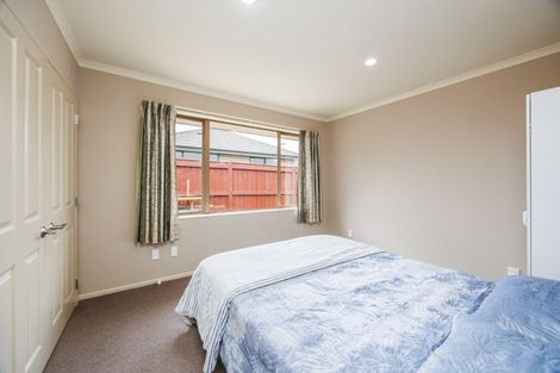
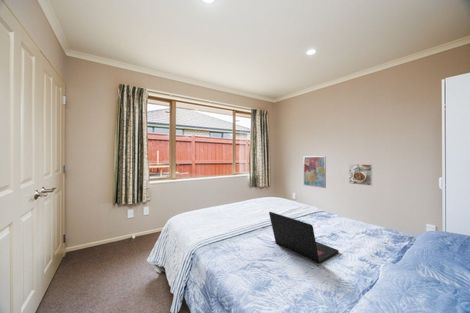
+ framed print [348,163,373,187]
+ wall art [303,155,327,189]
+ laptop [268,211,340,264]
